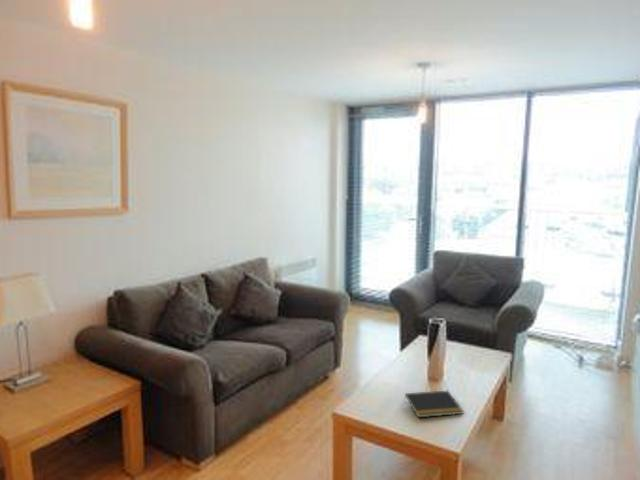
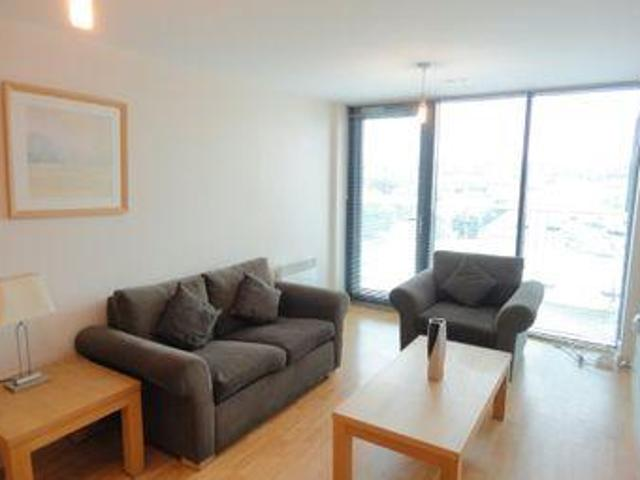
- notepad [403,390,465,418]
